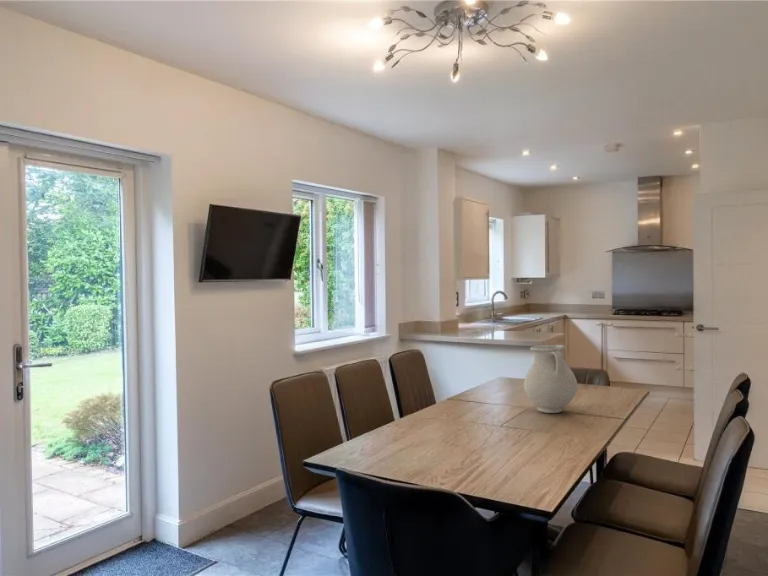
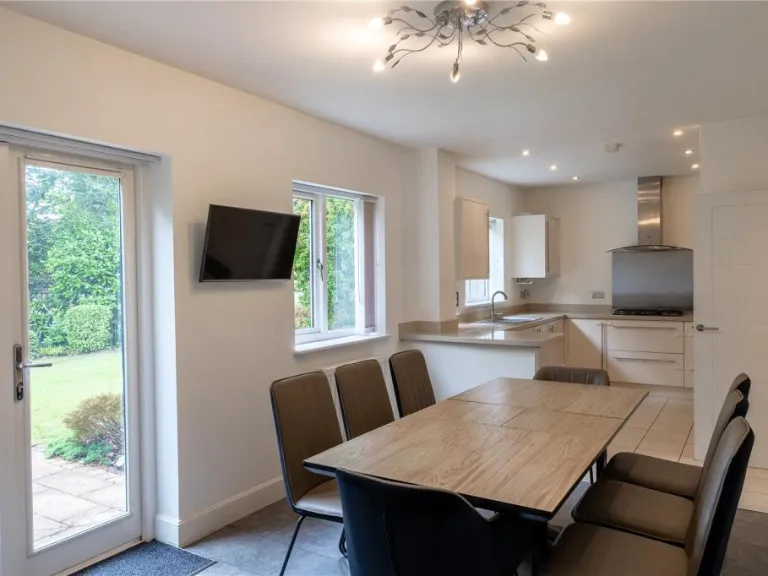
- vase [523,344,578,414]
